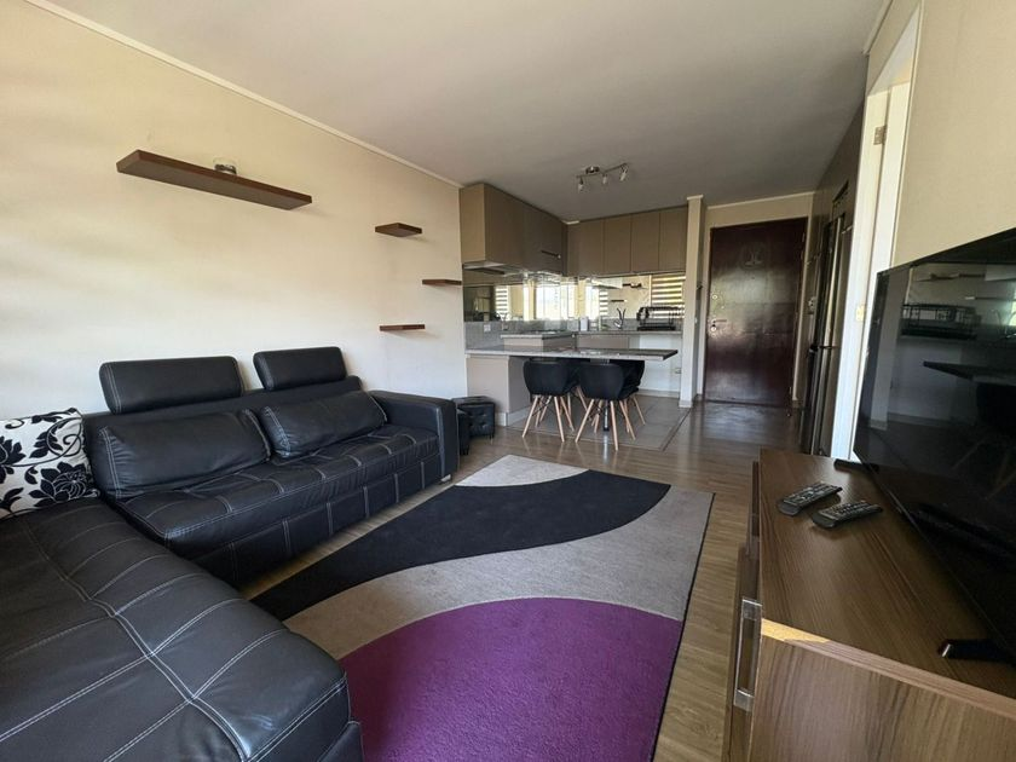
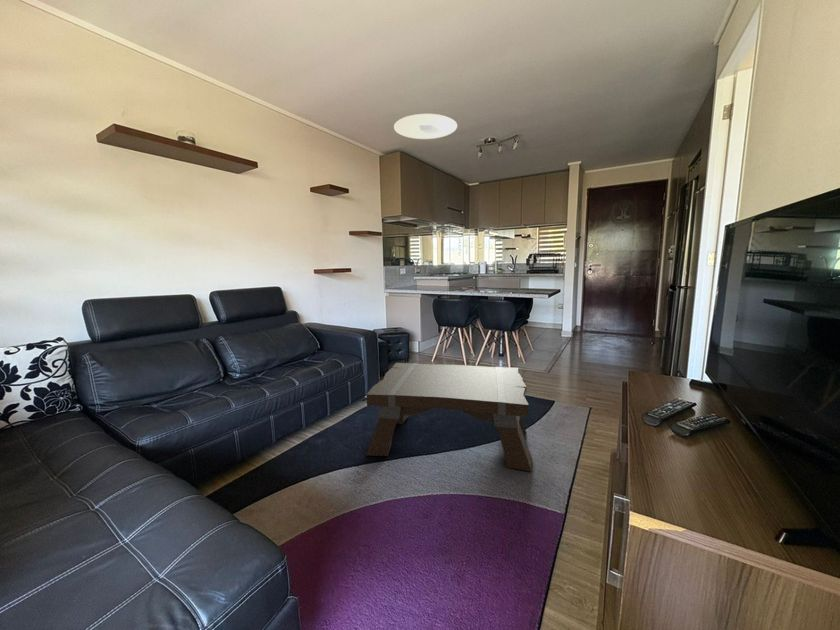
+ ceiling light [393,113,458,140]
+ coffee table [365,362,533,472]
